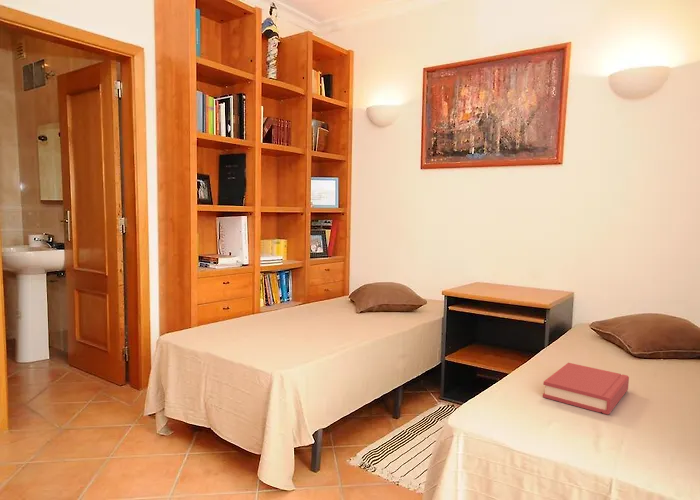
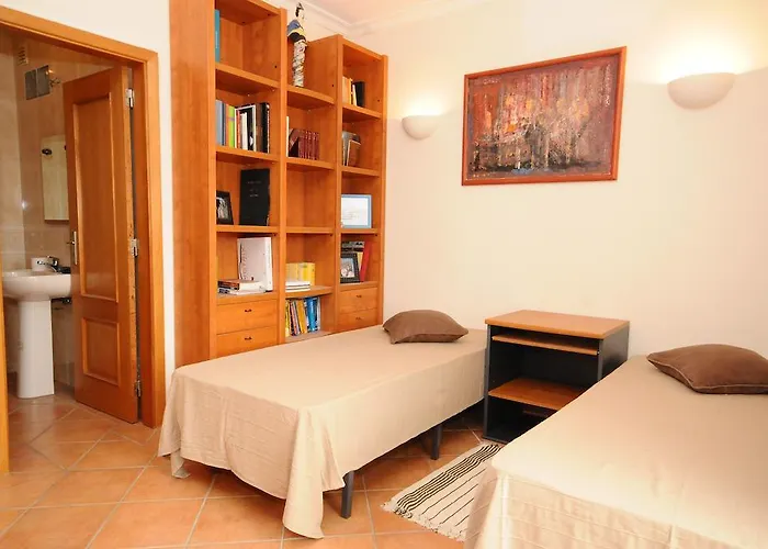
- hardback book [542,362,630,415]
